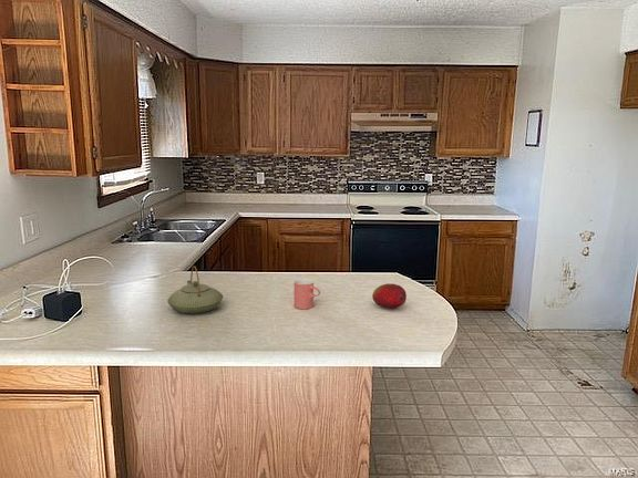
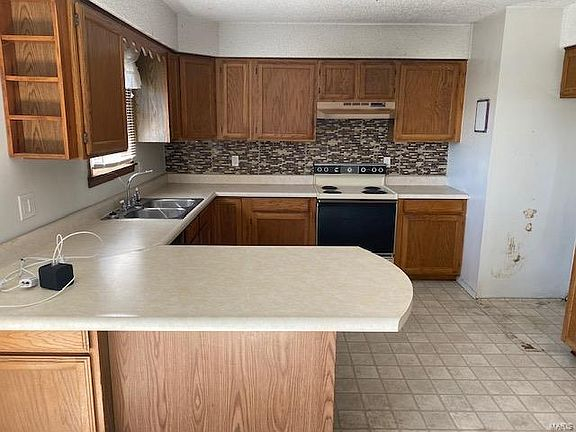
- cup [292,278,321,310]
- fruit [371,282,408,310]
- teapot [166,264,225,314]
